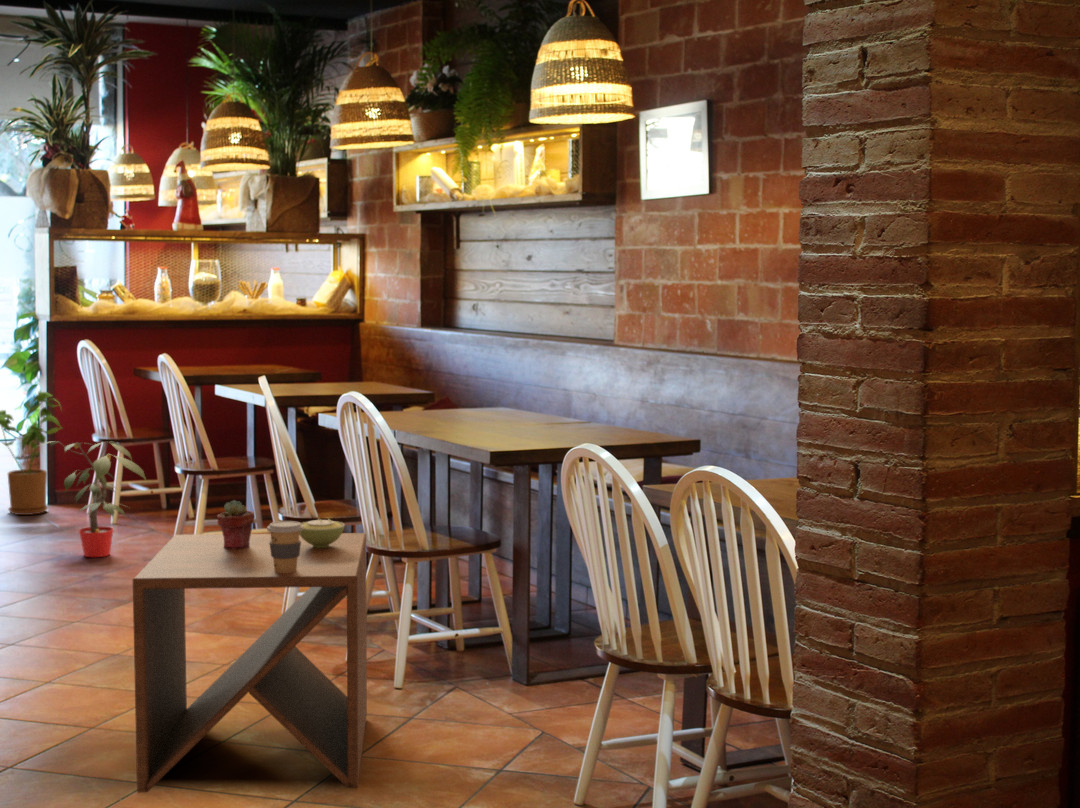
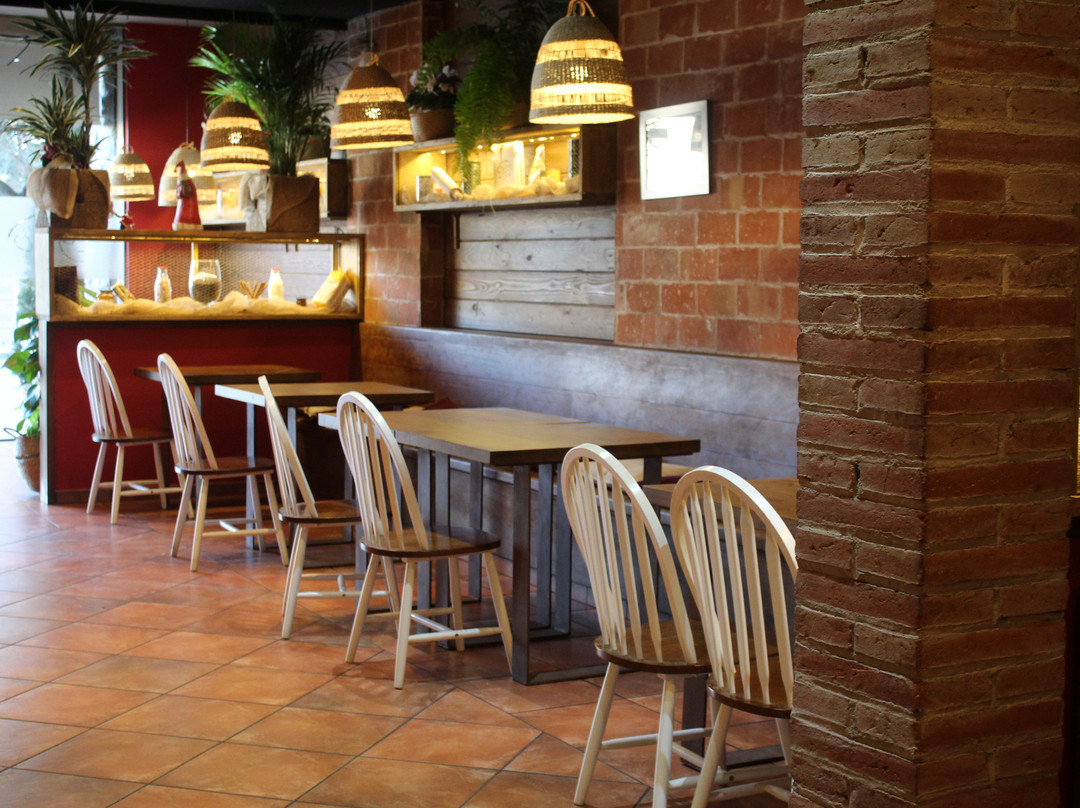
- side table [132,532,368,793]
- potted plant [36,440,148,558]
- sugar bowl [300,517,346,548]
- coffee cup [266,520,303,573]
- house plant [0,390,64,516]
- potted succulent [216,499,255,549]
